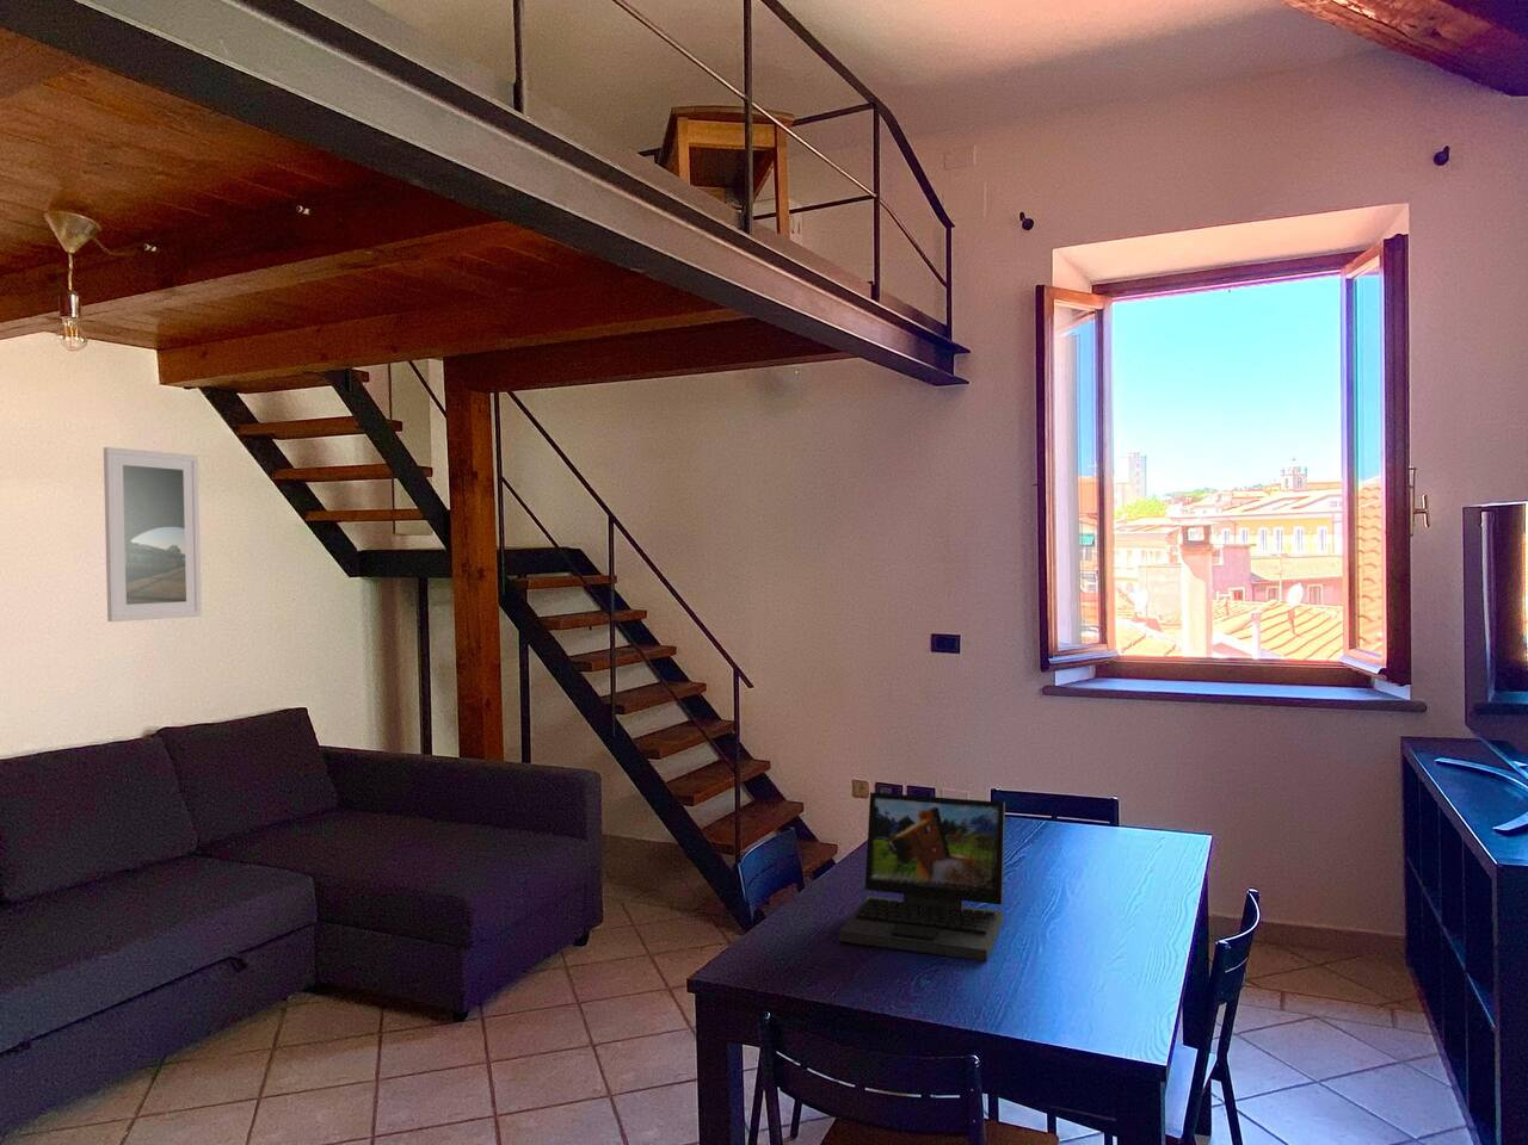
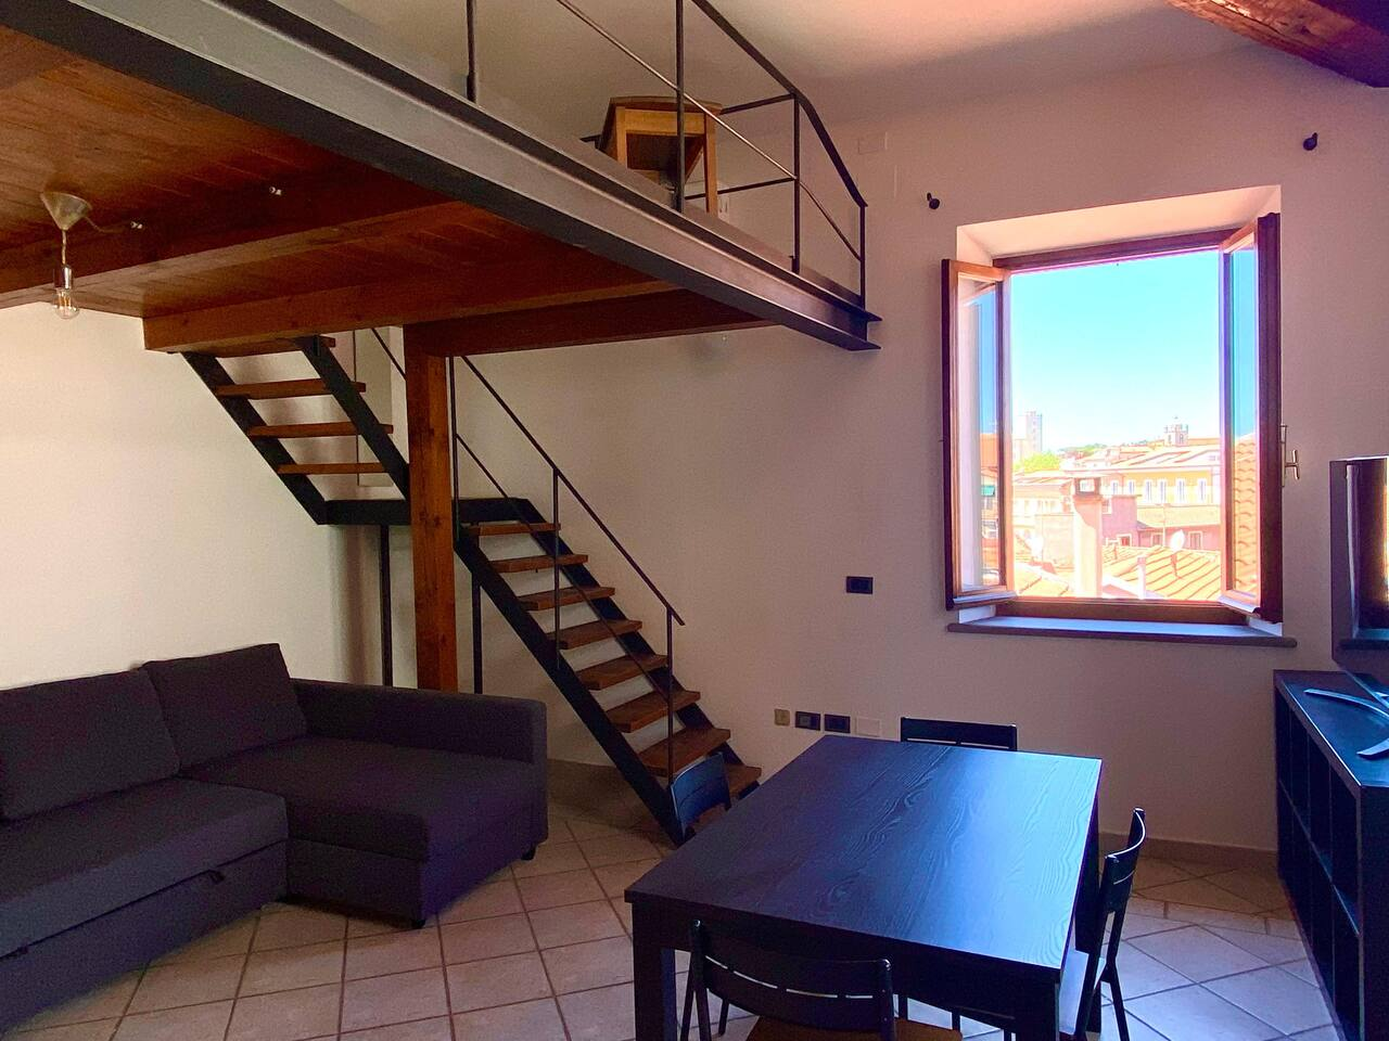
- laptop [839,790,1006,962]
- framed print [102,446,203,623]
